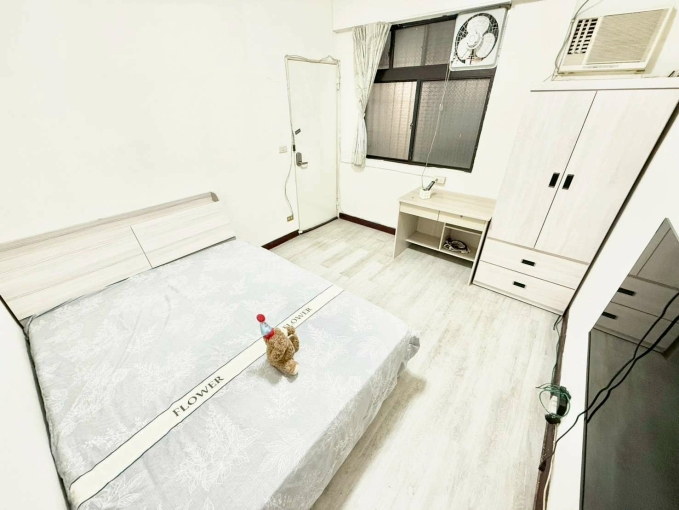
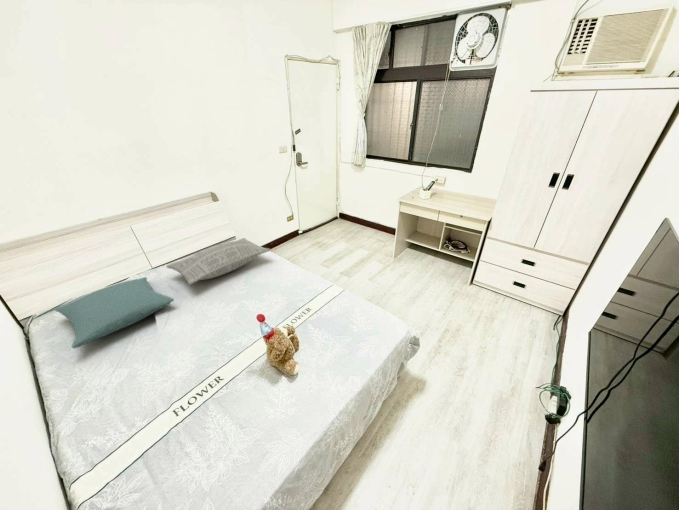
+ pillow [53,276,175,349]
+ pillow [166,237,271,286]
